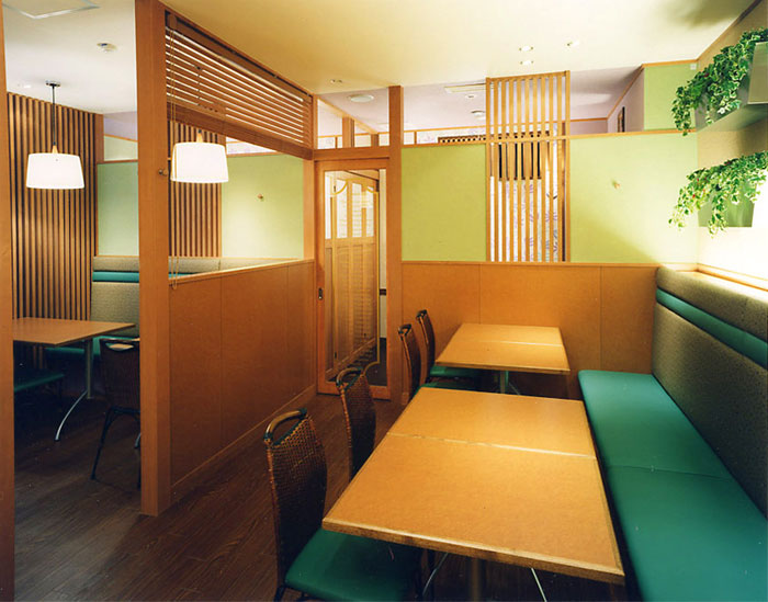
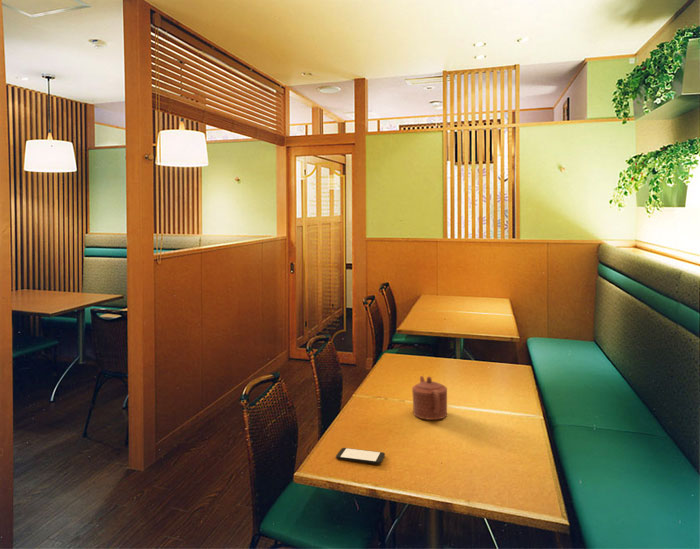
+ teapot [411,375,448,421]
+ smartphone [335,447,386,465]
